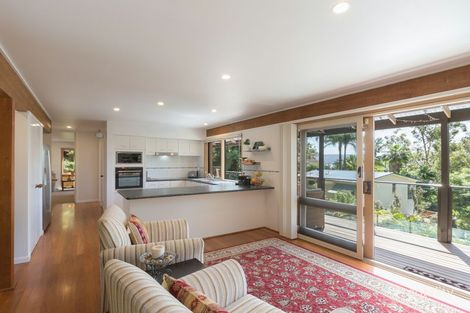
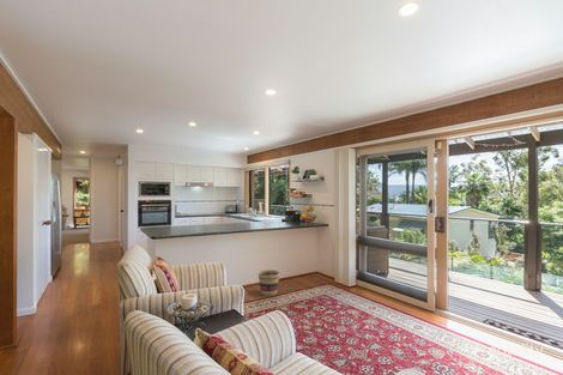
+ basket [258,268,280,297]
